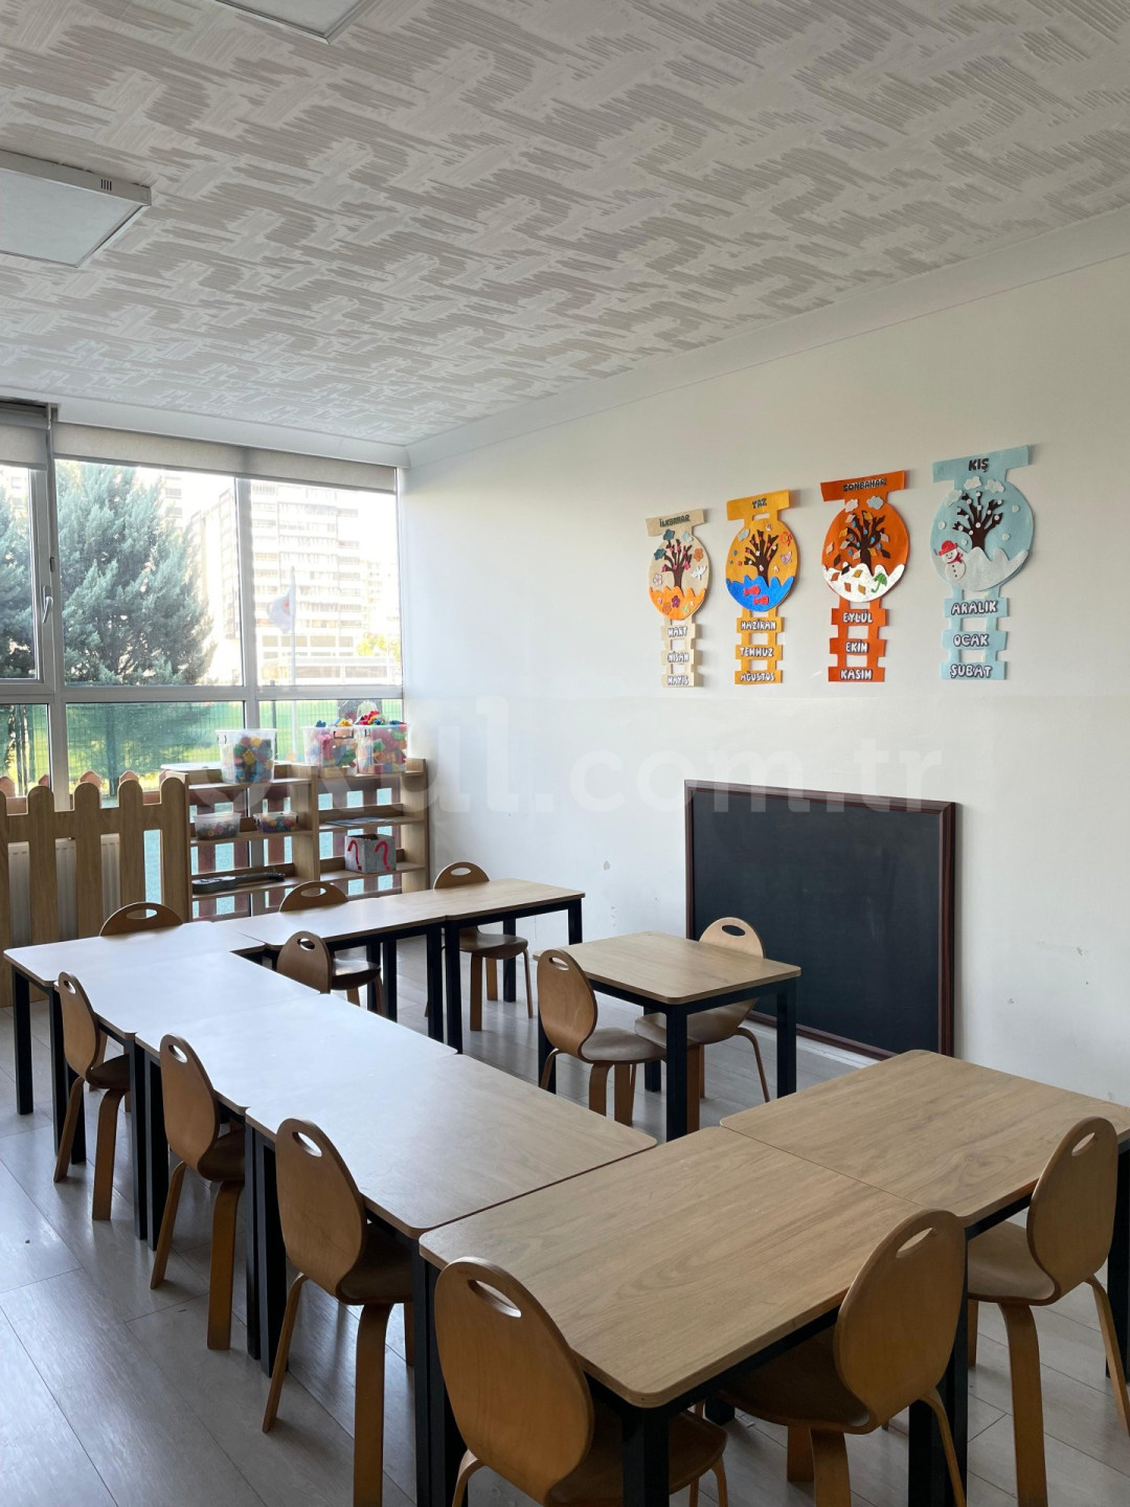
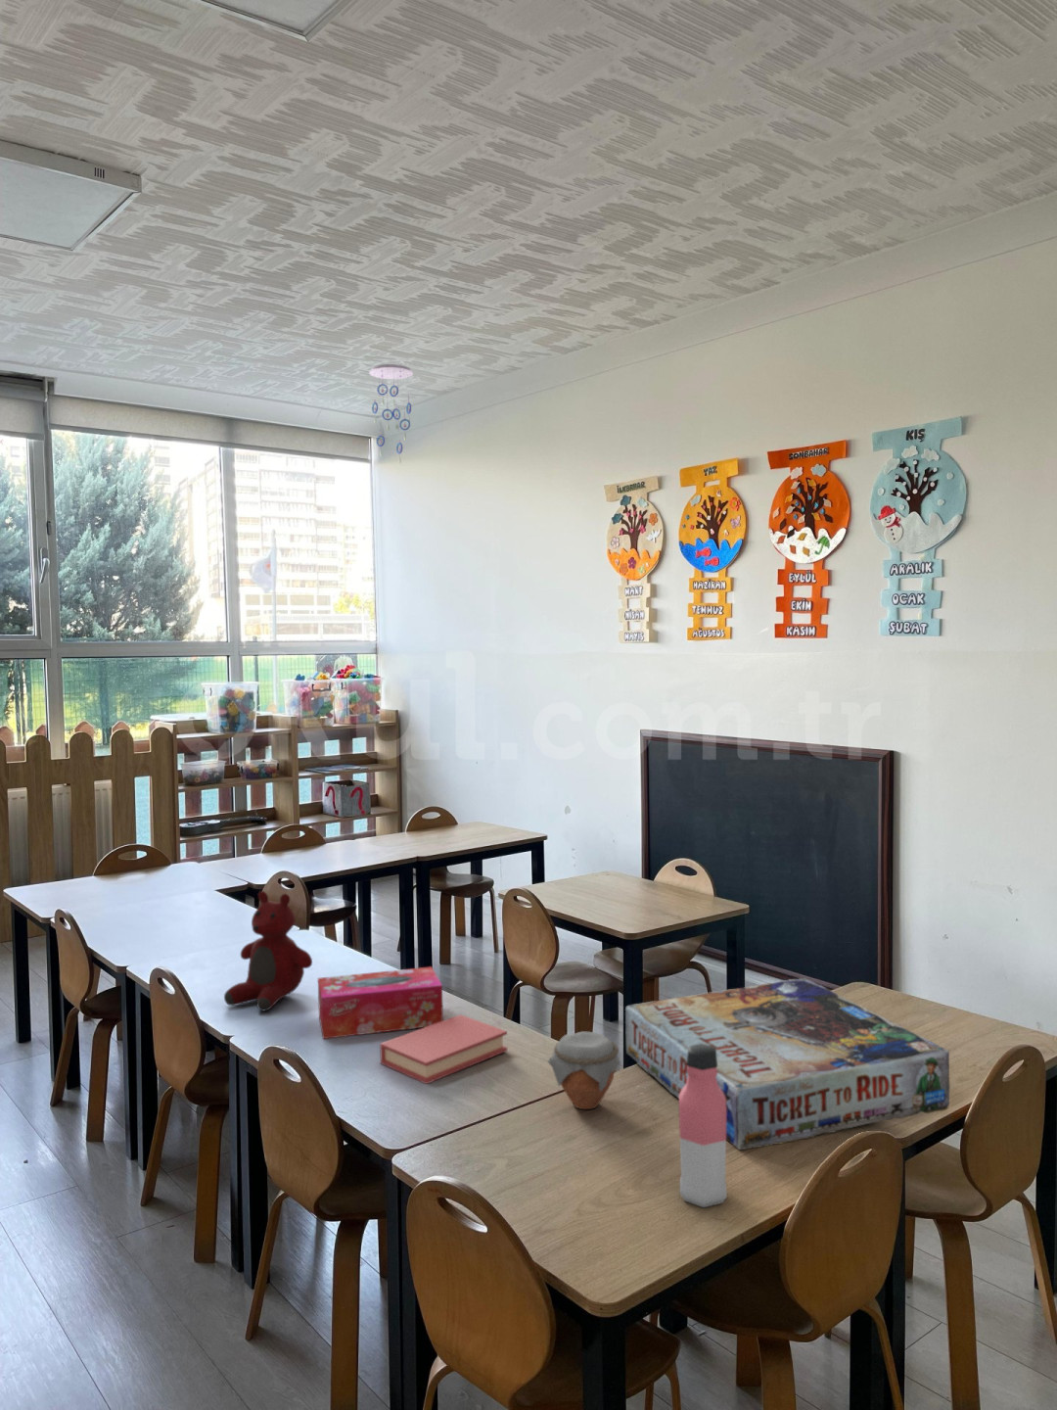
+ tissue box [318,966,444,1040]
+ book [379,1014,507,1085]
+ water bottle [678,1044,728,1208]
+ board game [624,977,950,1150]
+ ceiling mobile [368,363,414,465]
+ teddy bear [223,890,313,1013]
+ jar [546,1030,622,1110]
